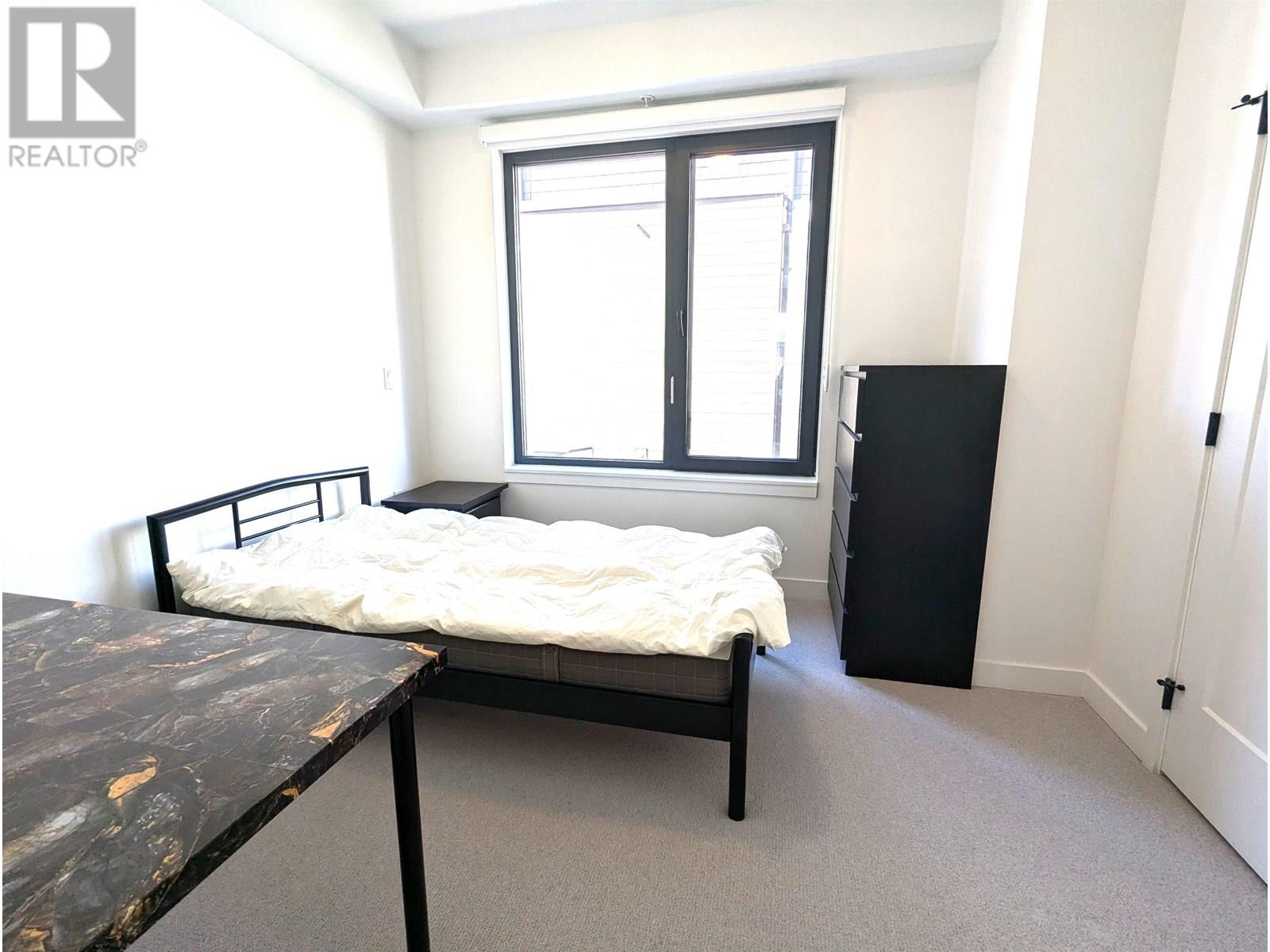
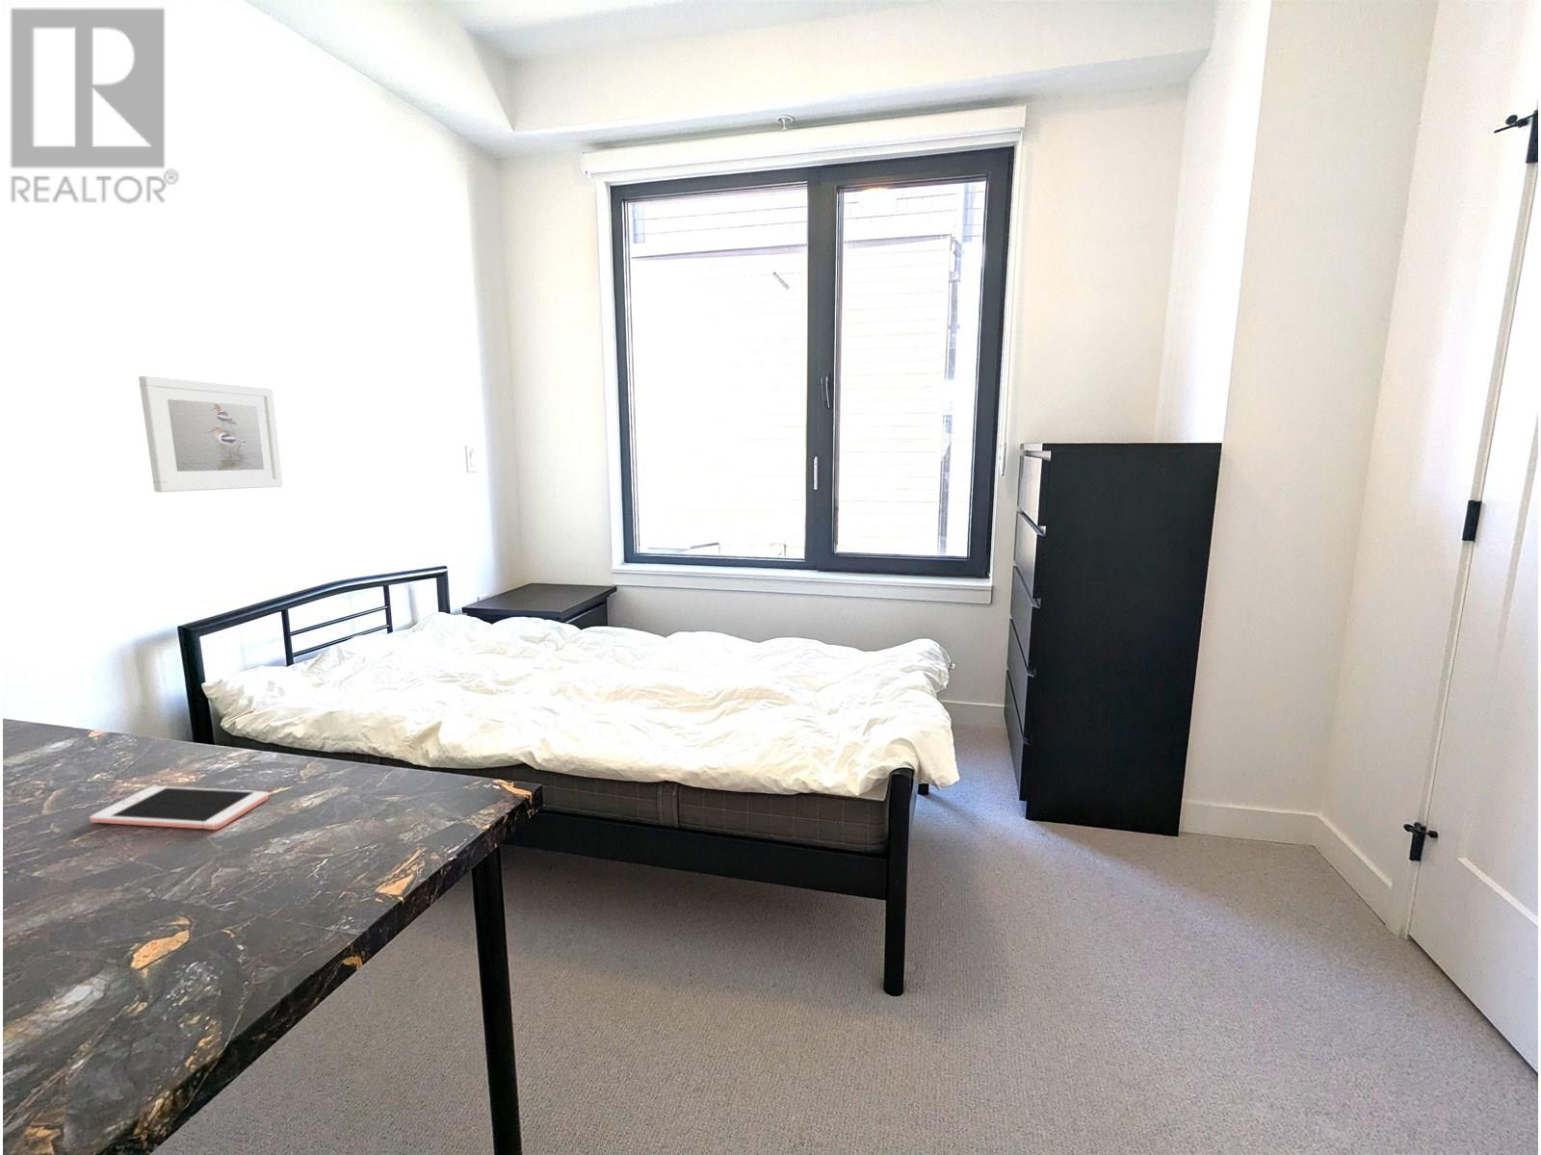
+ cell phone [89,785,269,831]
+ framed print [138,375,284,493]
